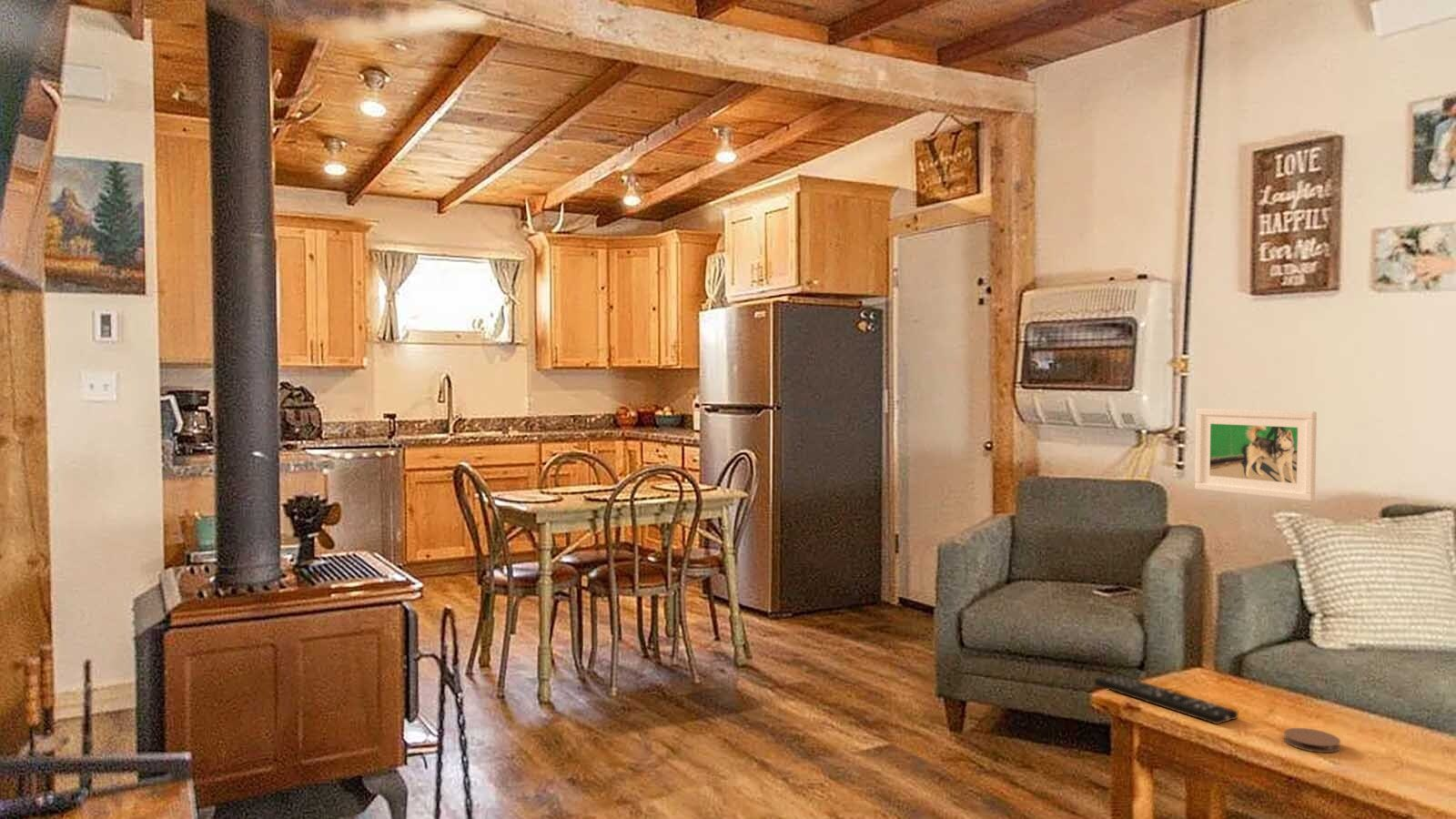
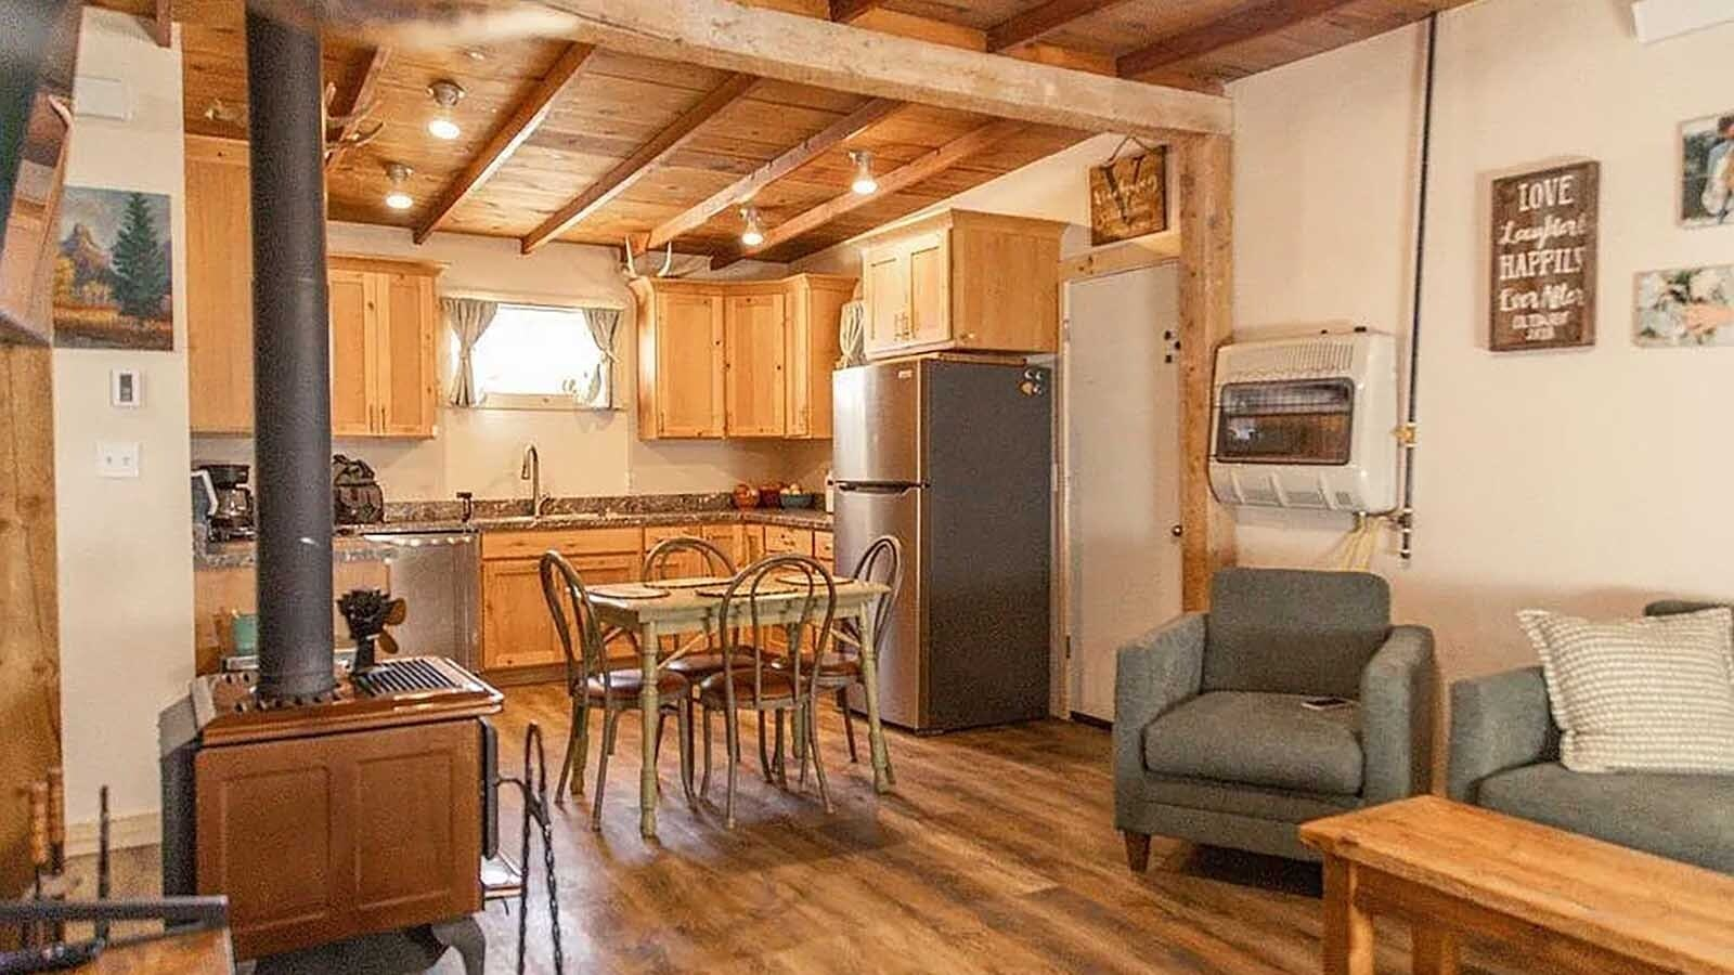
- coaster [1283,727,1341,753]
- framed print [1194,408,1318,502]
- remote control [1094,673,1239,725]
